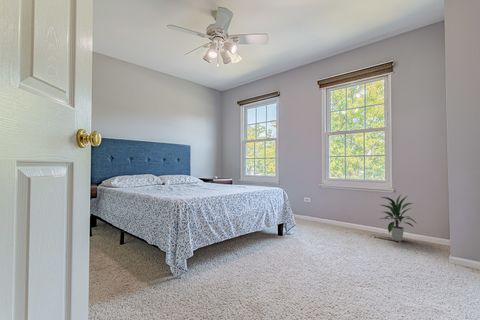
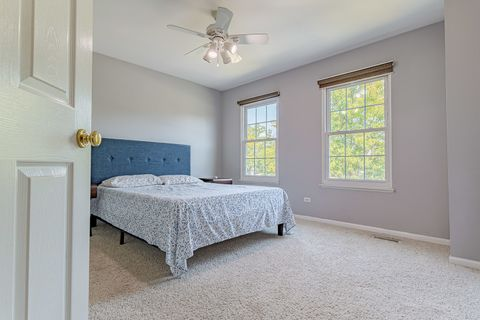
- indoor plant [380,194,418,242]
